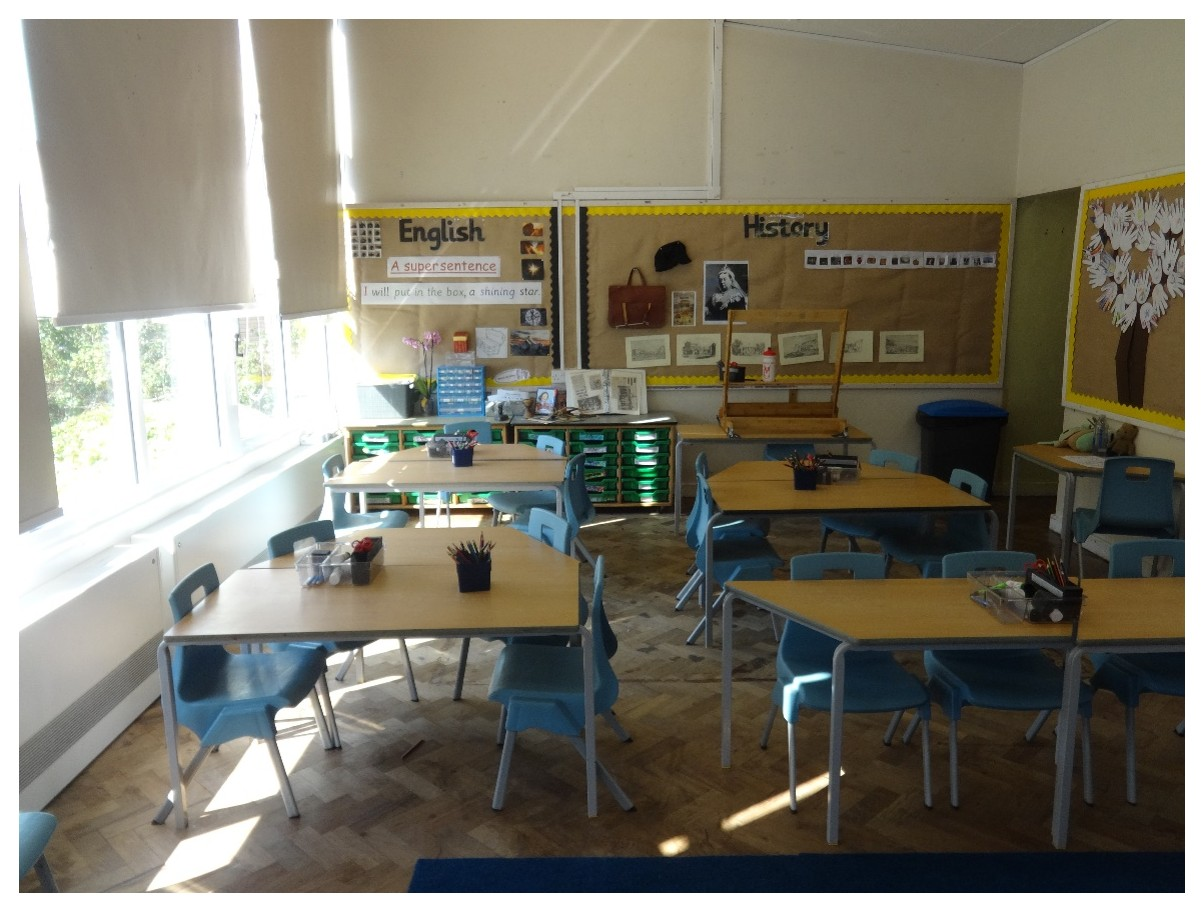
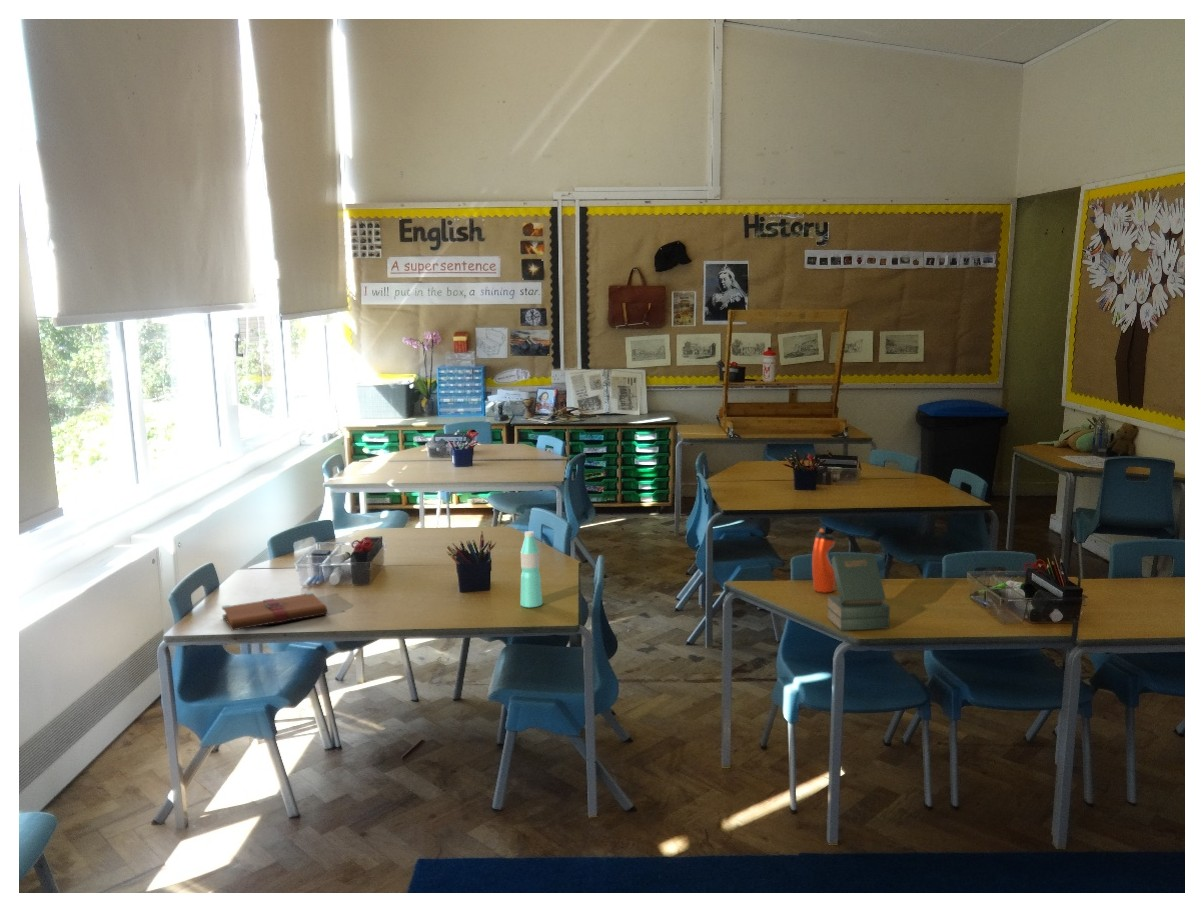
+ water bottle [811,527,837,594]
+ book [826,553,891,632]
+ book [221,591,328,631]
+ water bottle [520,530,543,608]
